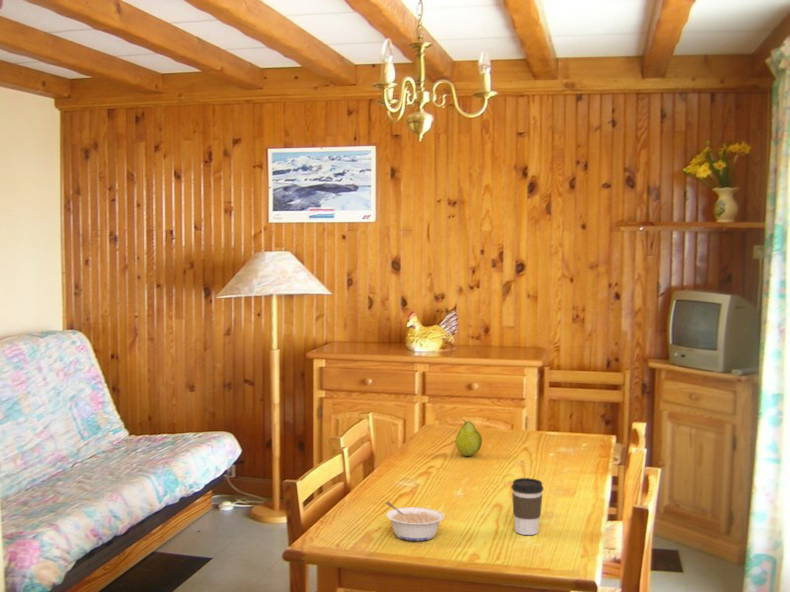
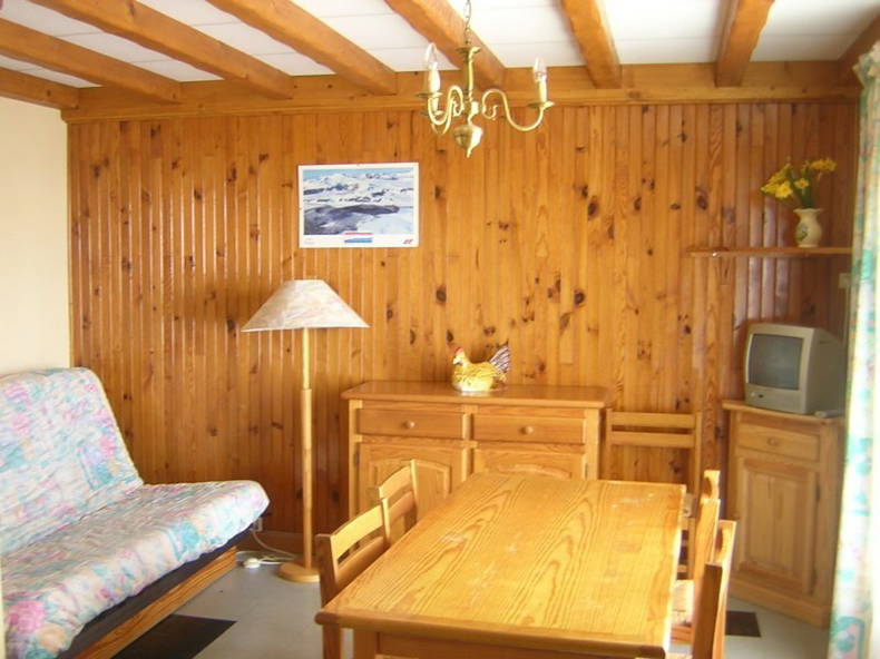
- legume [385,501,445,542]
- coffee cup [511,477,544,536]
- fruit [455,418,483,457]
